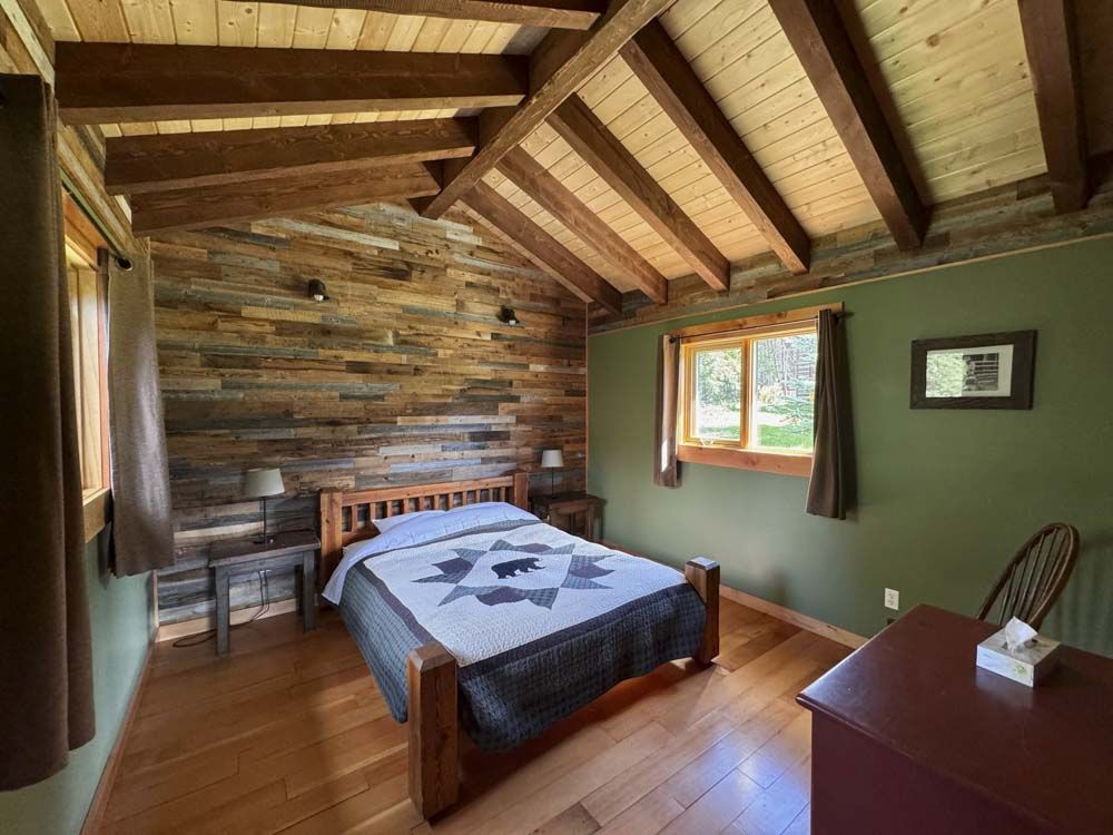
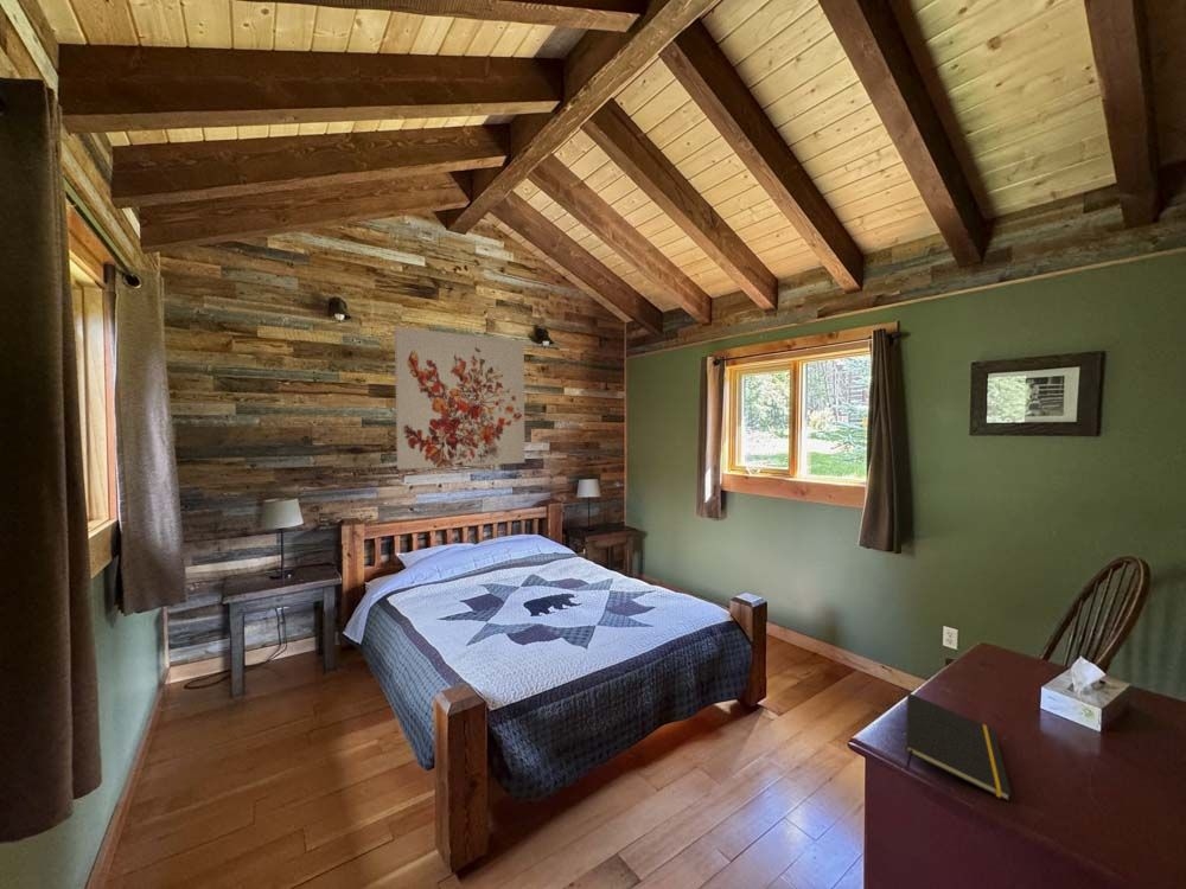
+ notepad [904,692,1013,802]
+ wall art [394,326,527,471]
